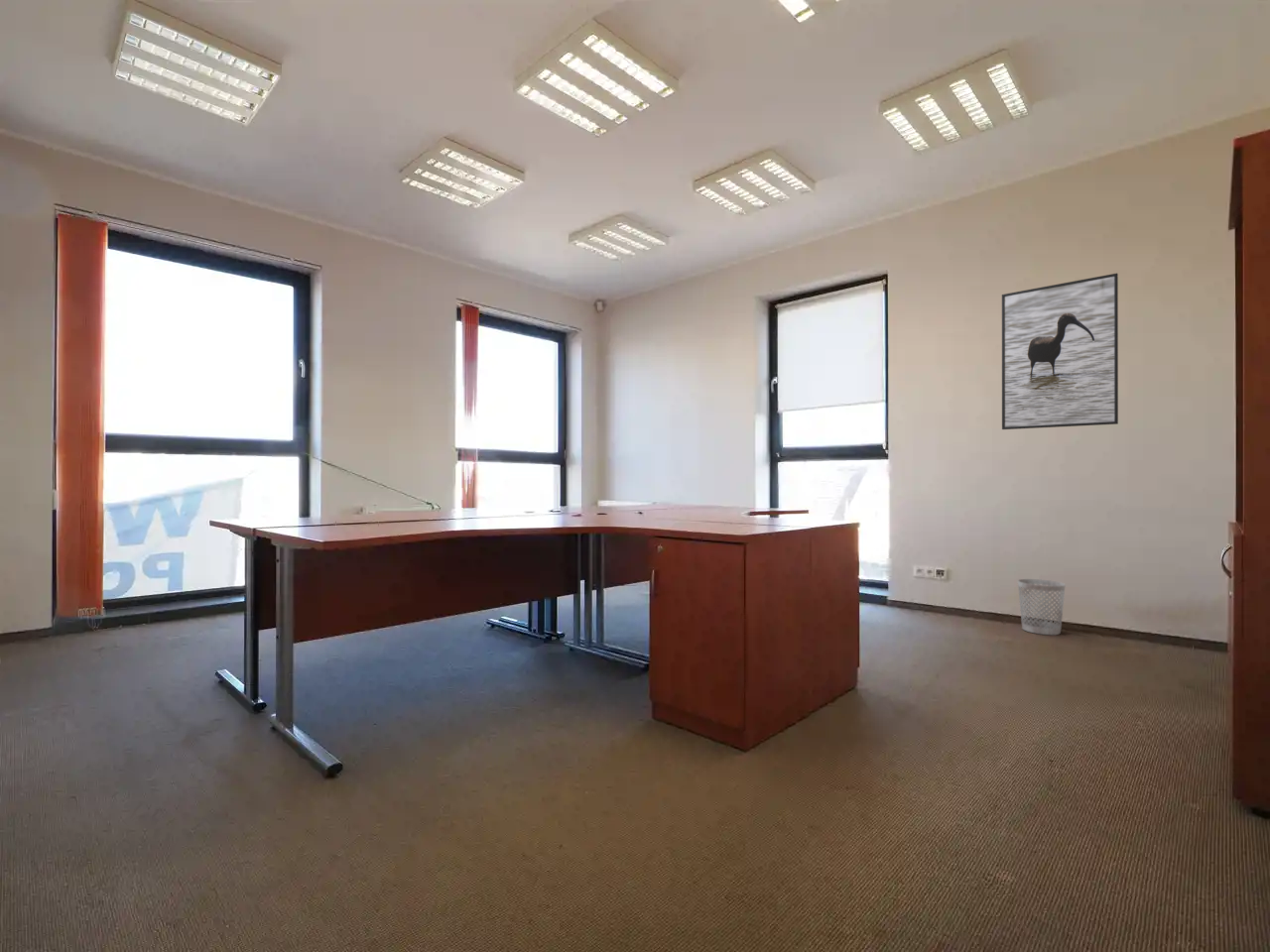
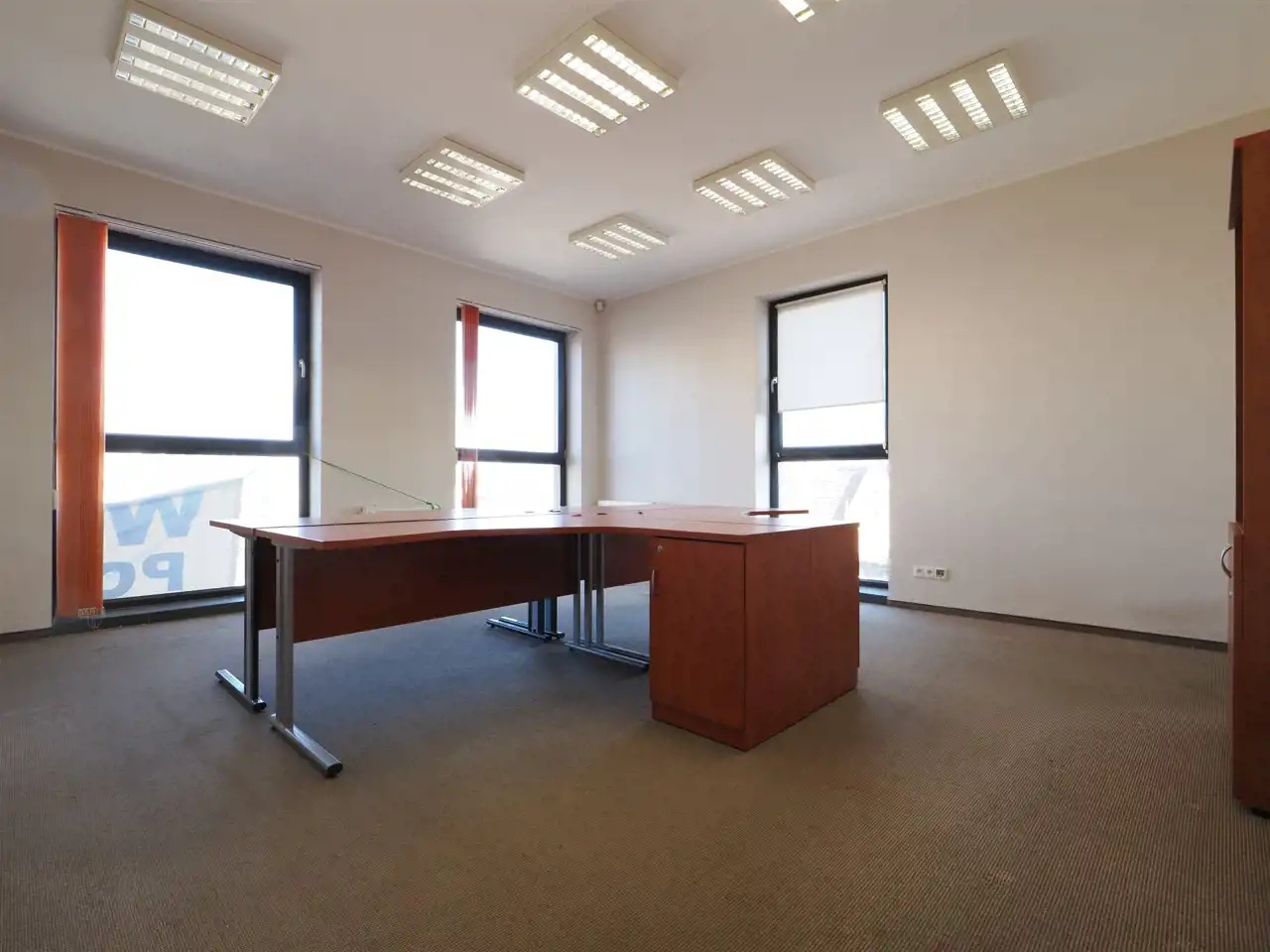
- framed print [1001,273,1119,430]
- wastebasket [1017,578,1067,636]
